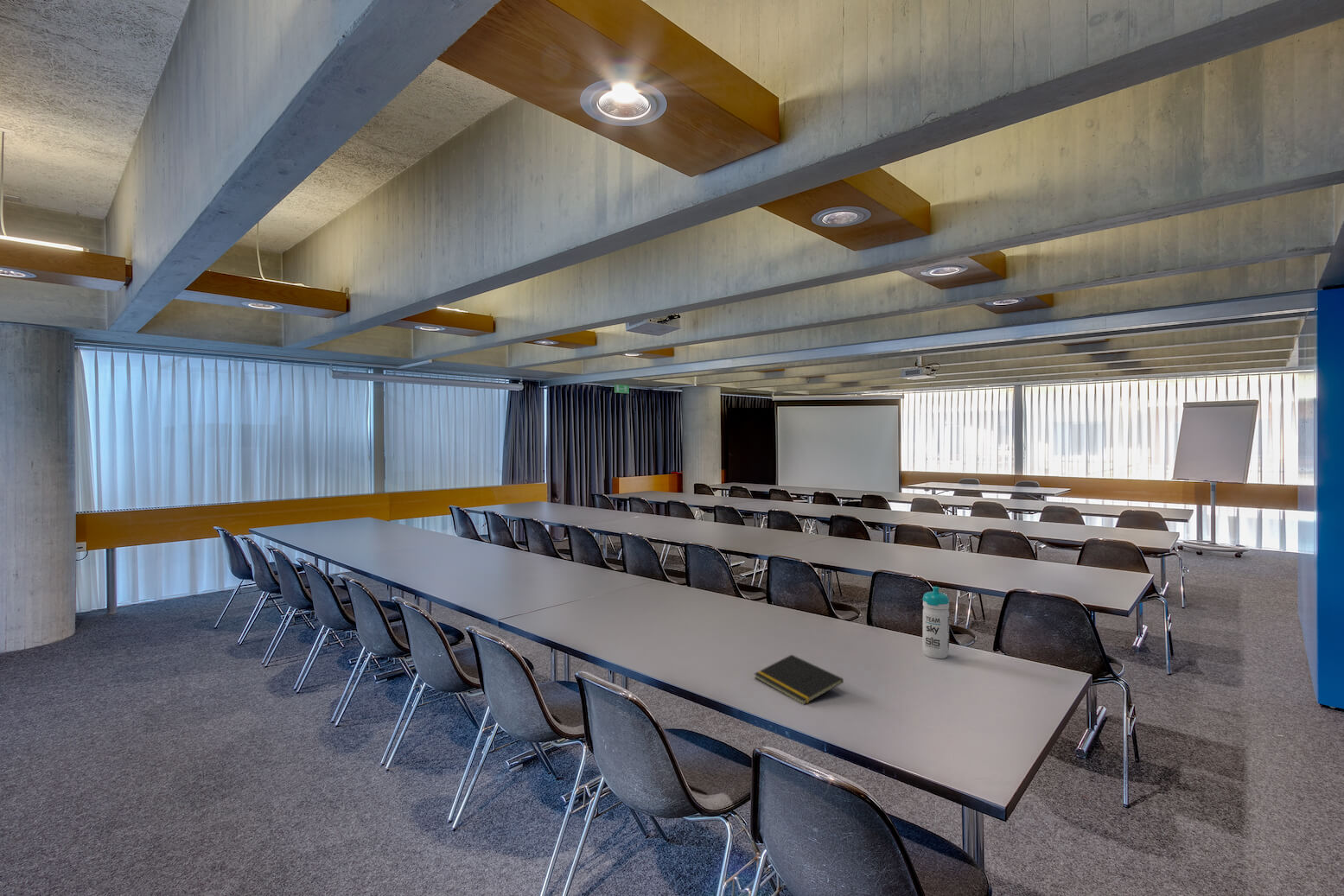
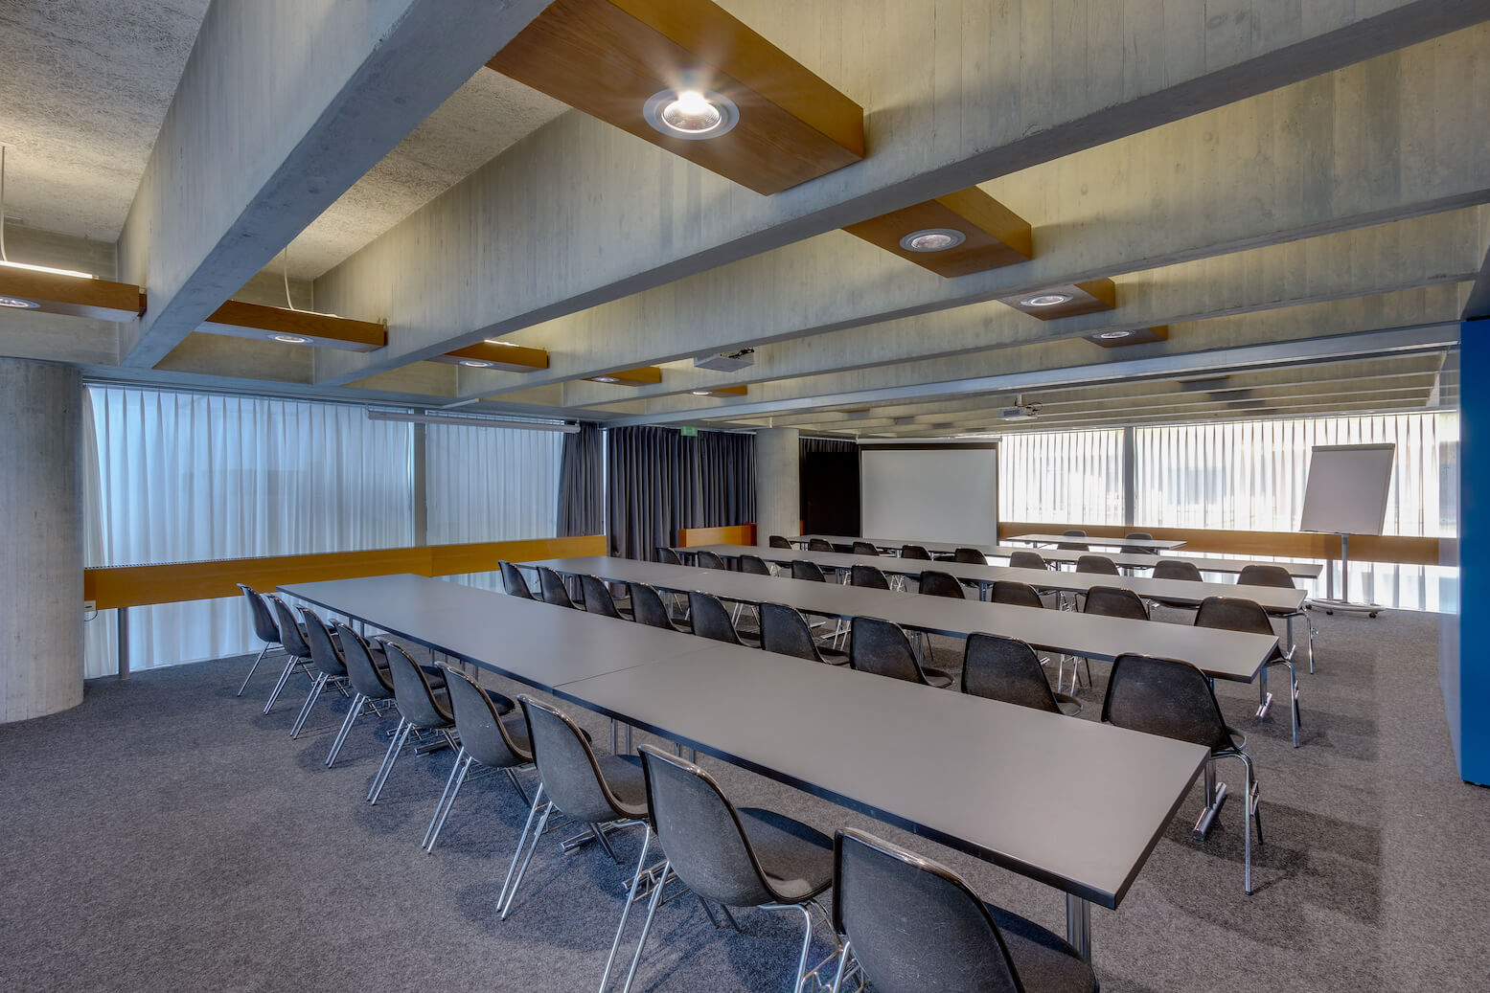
- water bottle [921,586,950,659]
- notepad [754,654,844,706]
